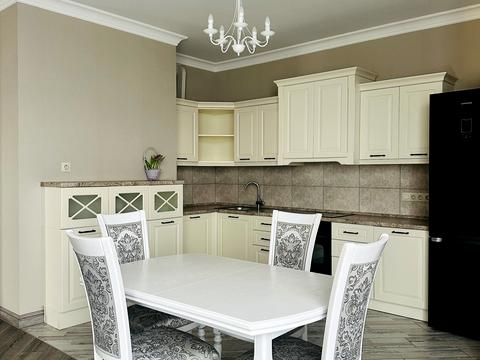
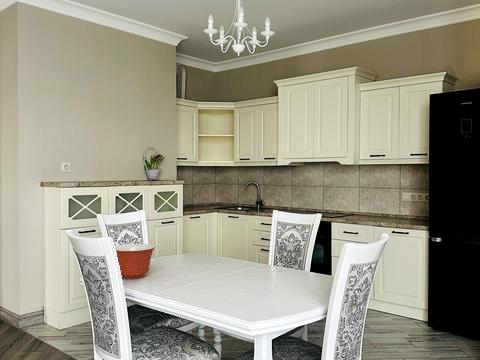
+ mixing bowl [114,243,157,280]
